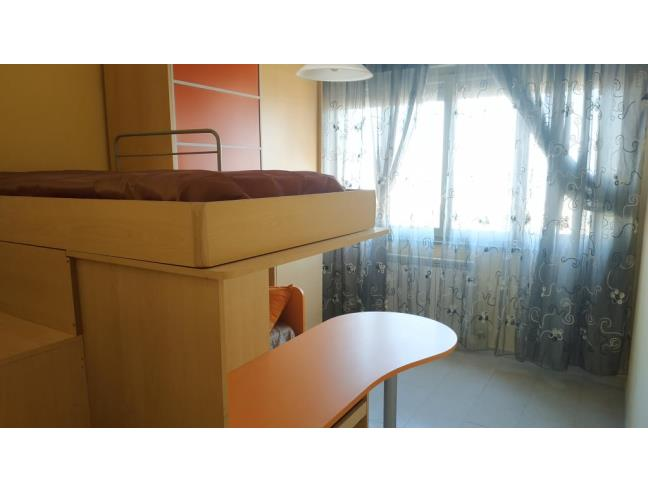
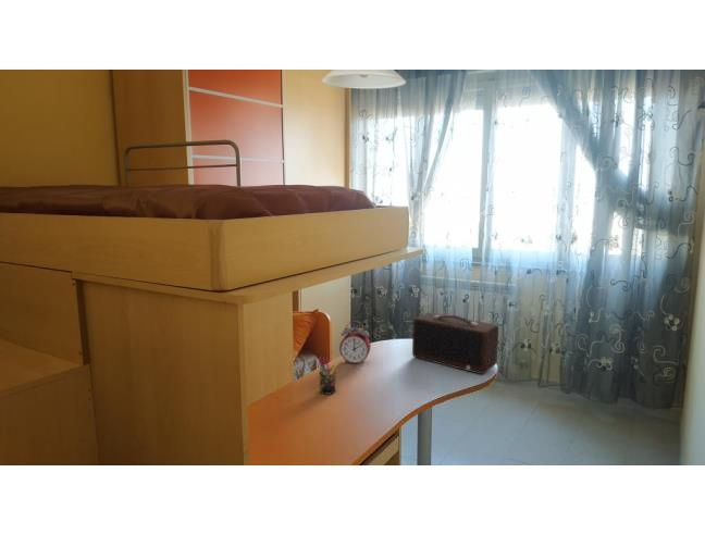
+ pen holder [318,357,338,395]
+ alarm clock [338,320,372,365]
+ speaker [411,311,499,375]
